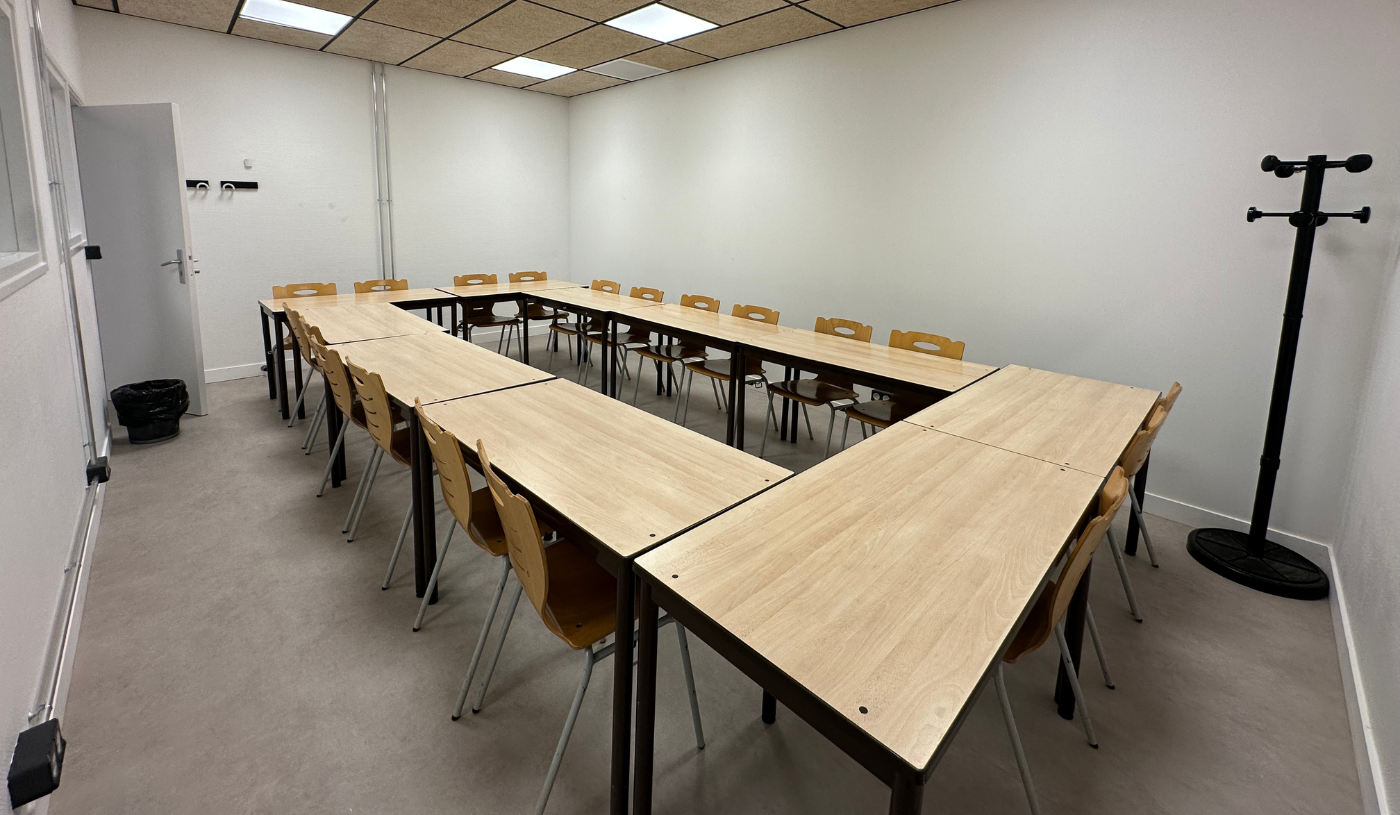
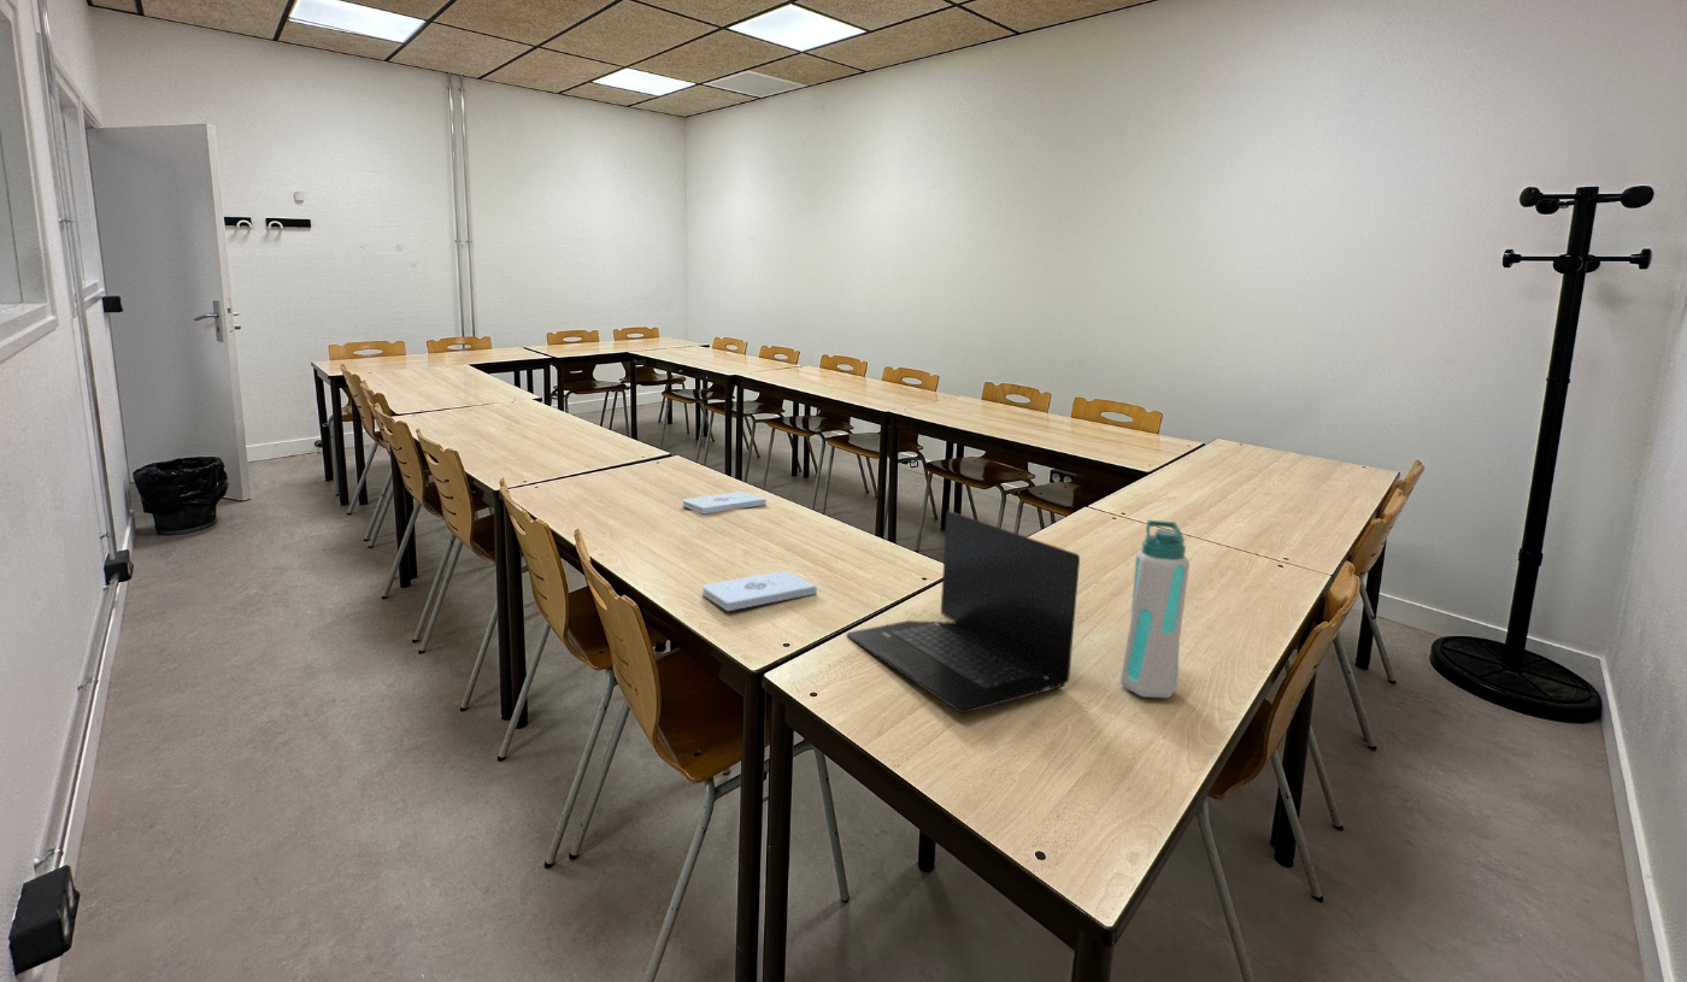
+ notepad [681,490,768,514]
+ notepad [701,570,818,612]
+ water bottle [1119,519,1191,699]
+ laptop [846,510,1081,715]
